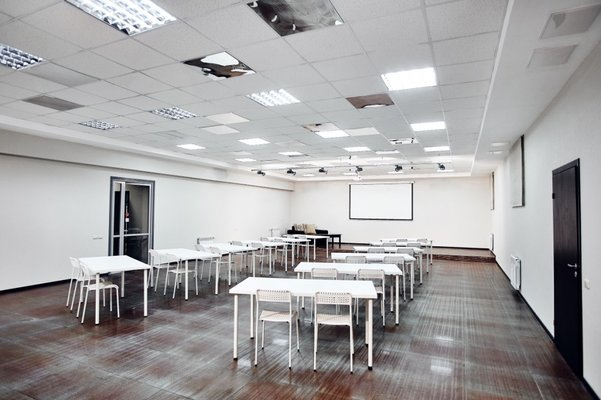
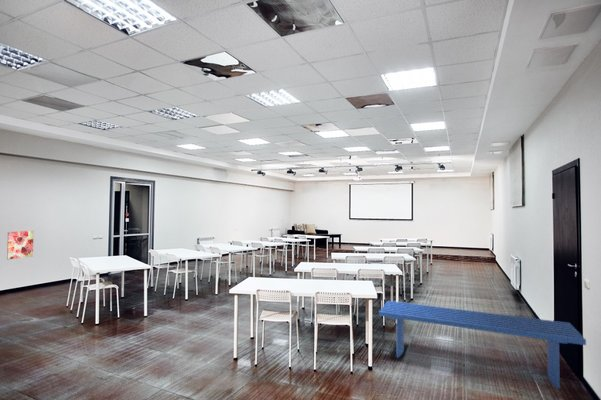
+ bench [378,300,587,390]
+ wall art [6,230,35,260]
